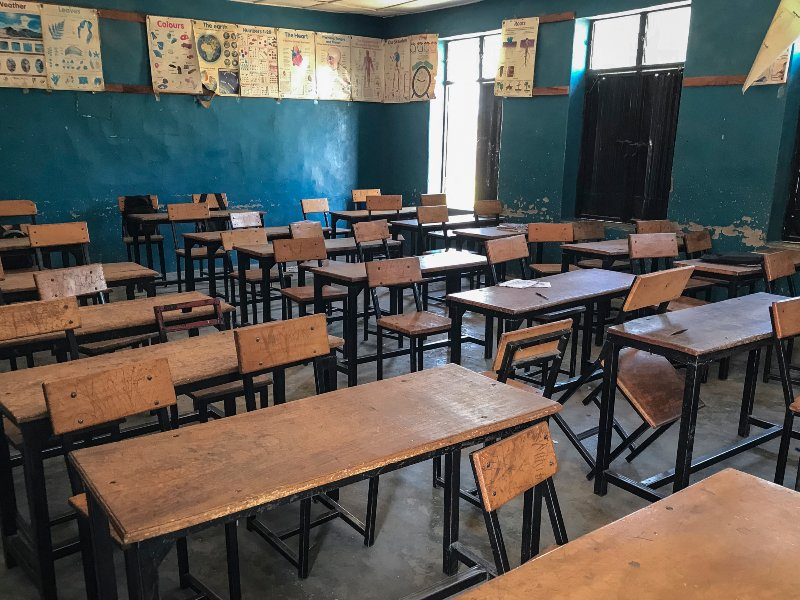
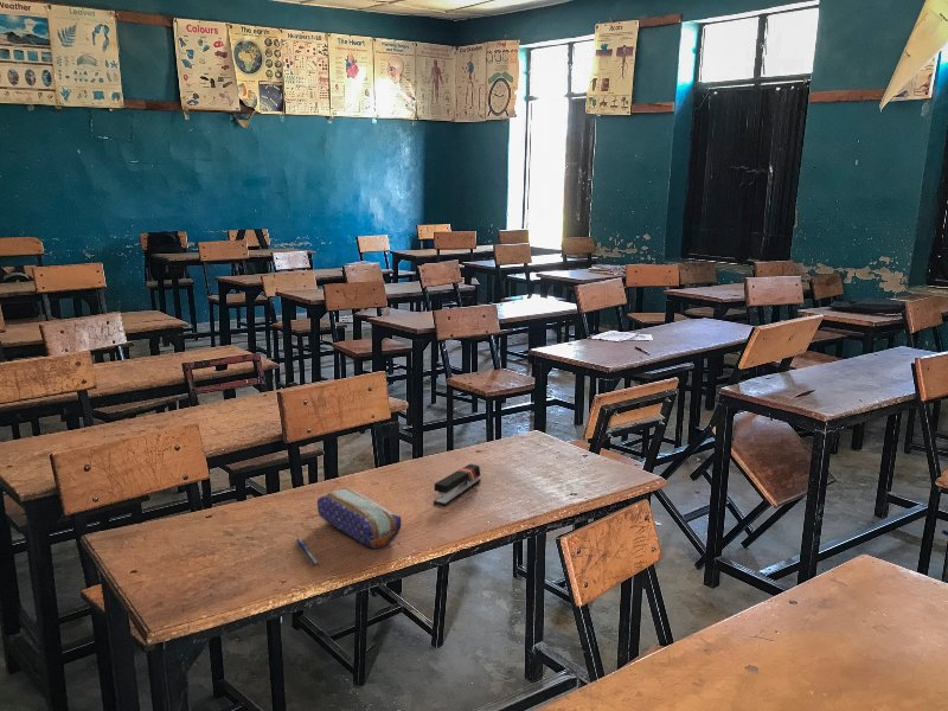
+ stapler [433,463,482,507]
+ pencil case [316,487,403,550]
+ pen [294,537,321,566]
